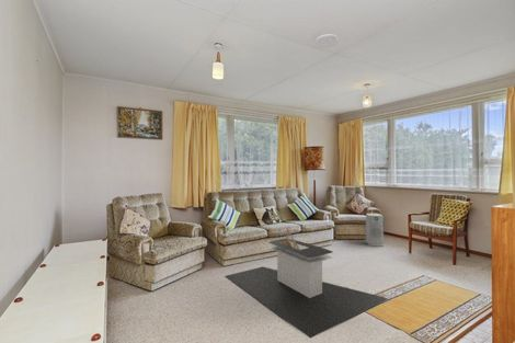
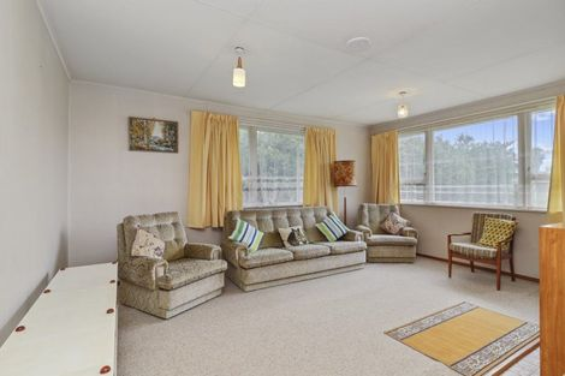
- coffee table [225,227,388,339]
- air purifier [365,213,385,248]
